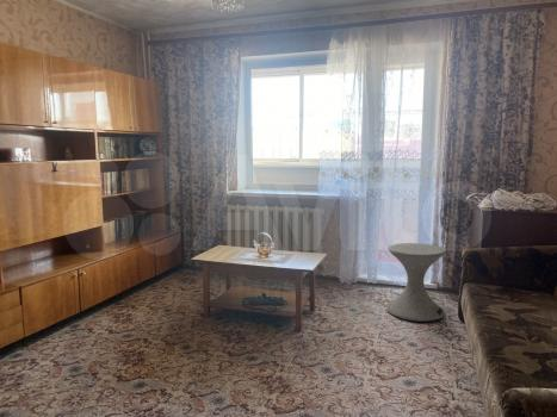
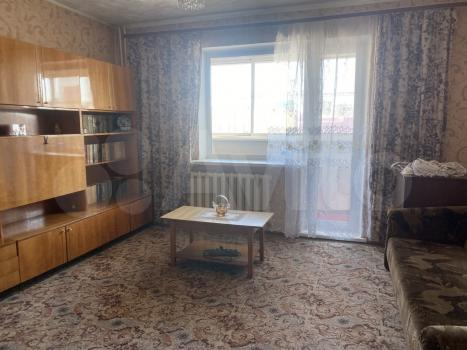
- side table [385,242,447,322]
